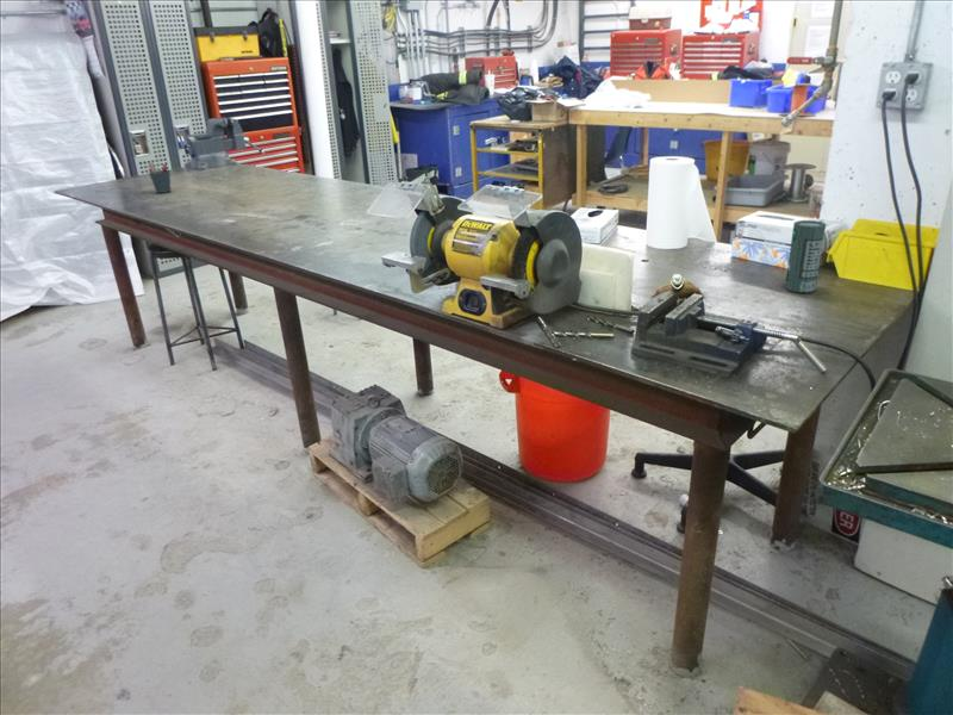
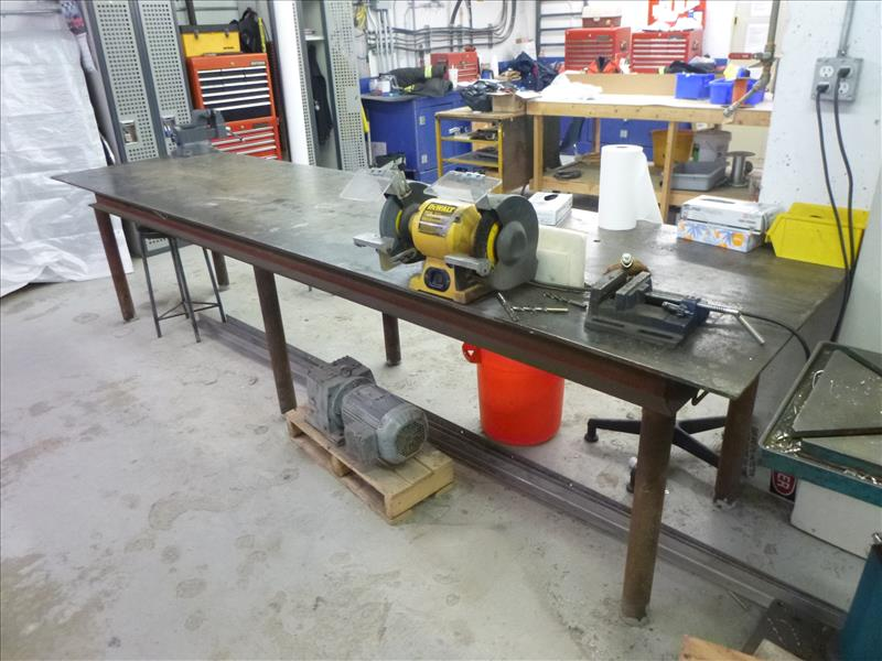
- pen holder [147,161,172,194]
- can [784,219,827,294]
